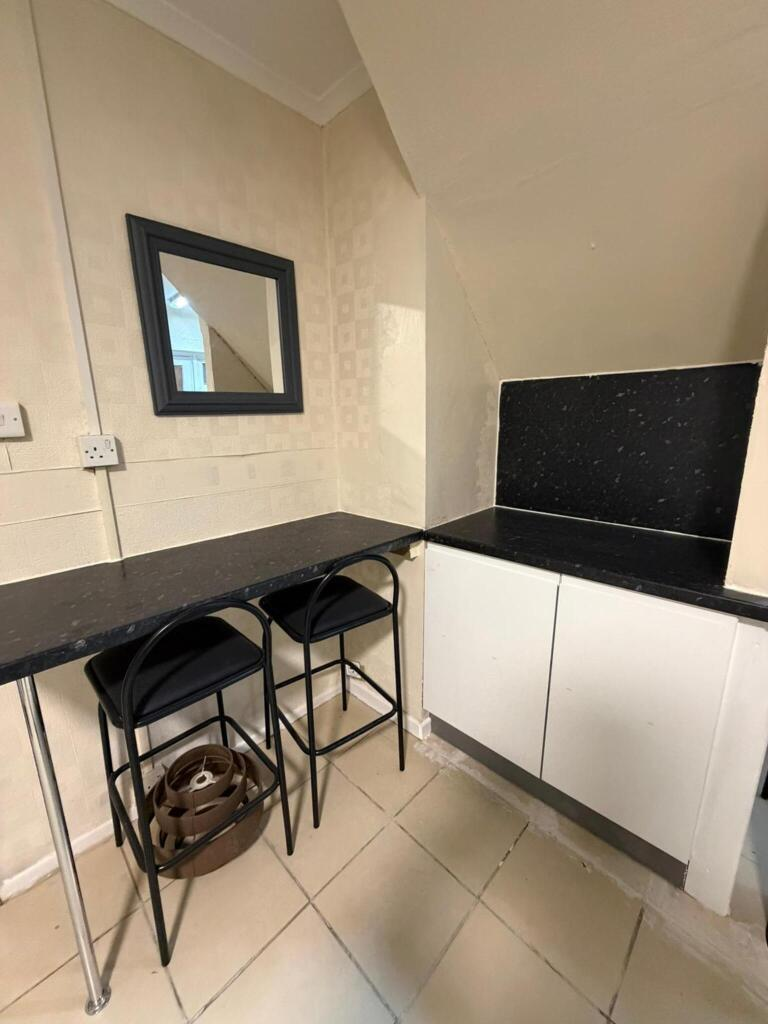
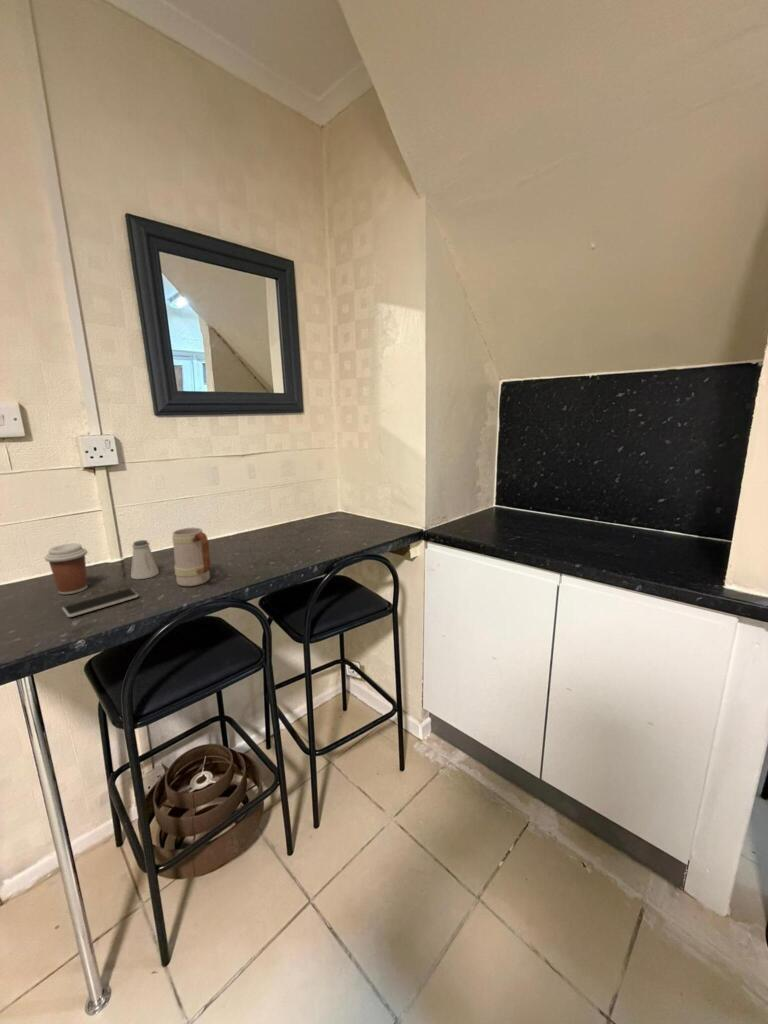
+ smartphone [62,587,140,618]
+ coffee cup [44,543,89,596]
+ saltshaker [130,539,160,580]
+ mug [171,527,212,587]
